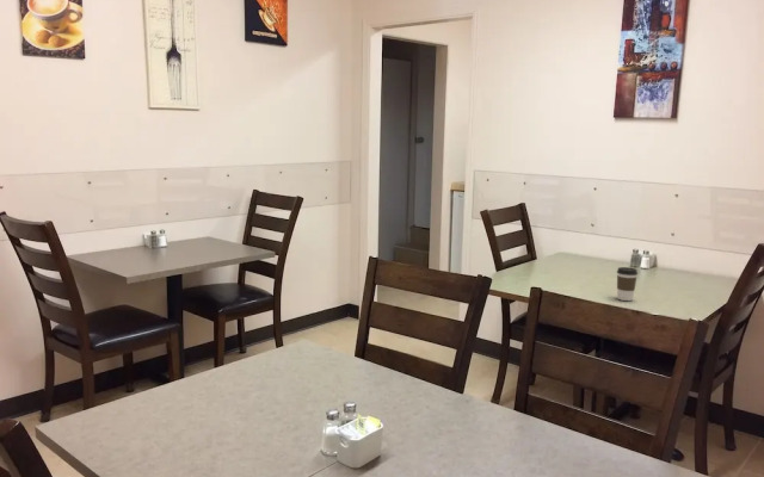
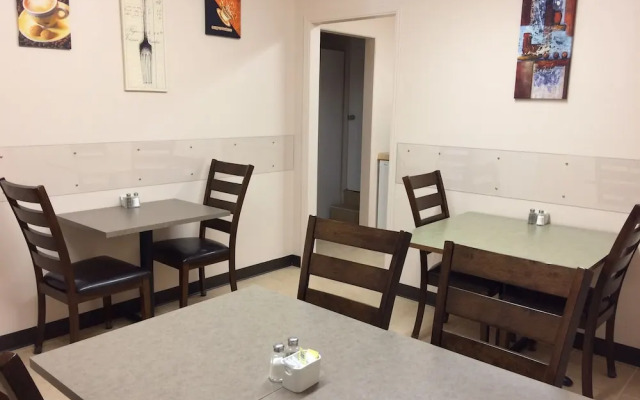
- coffee cup [616,266,639,302]
